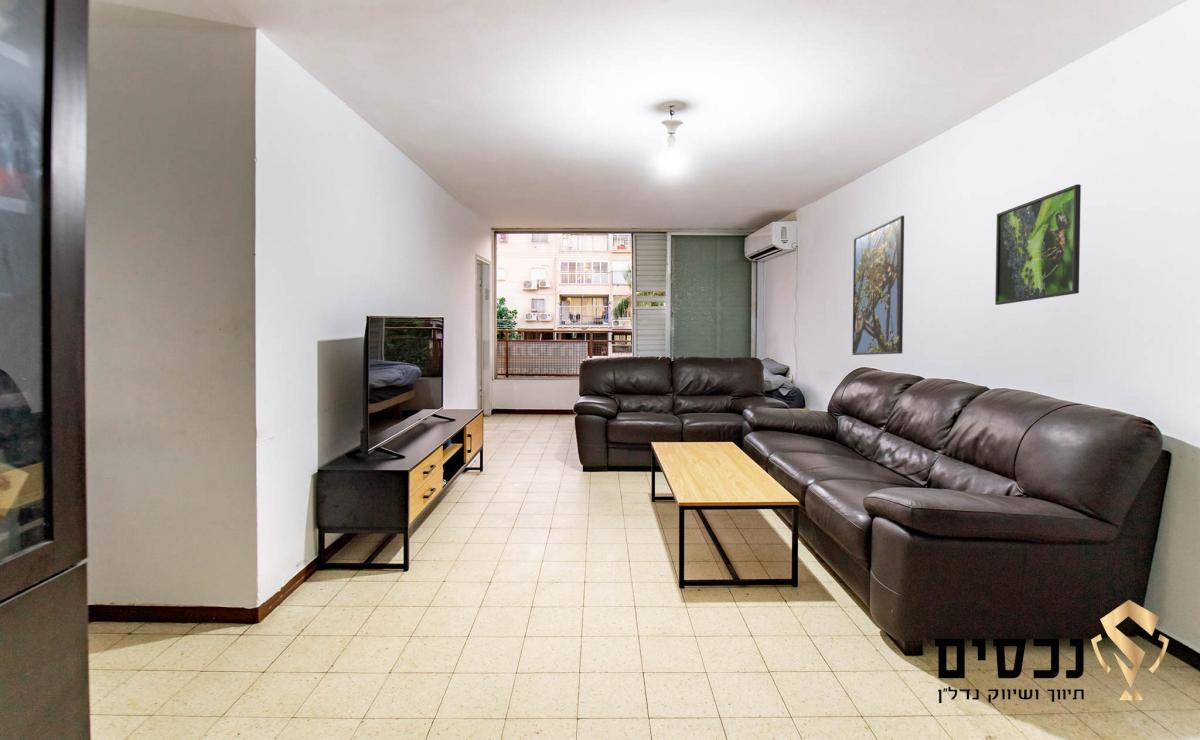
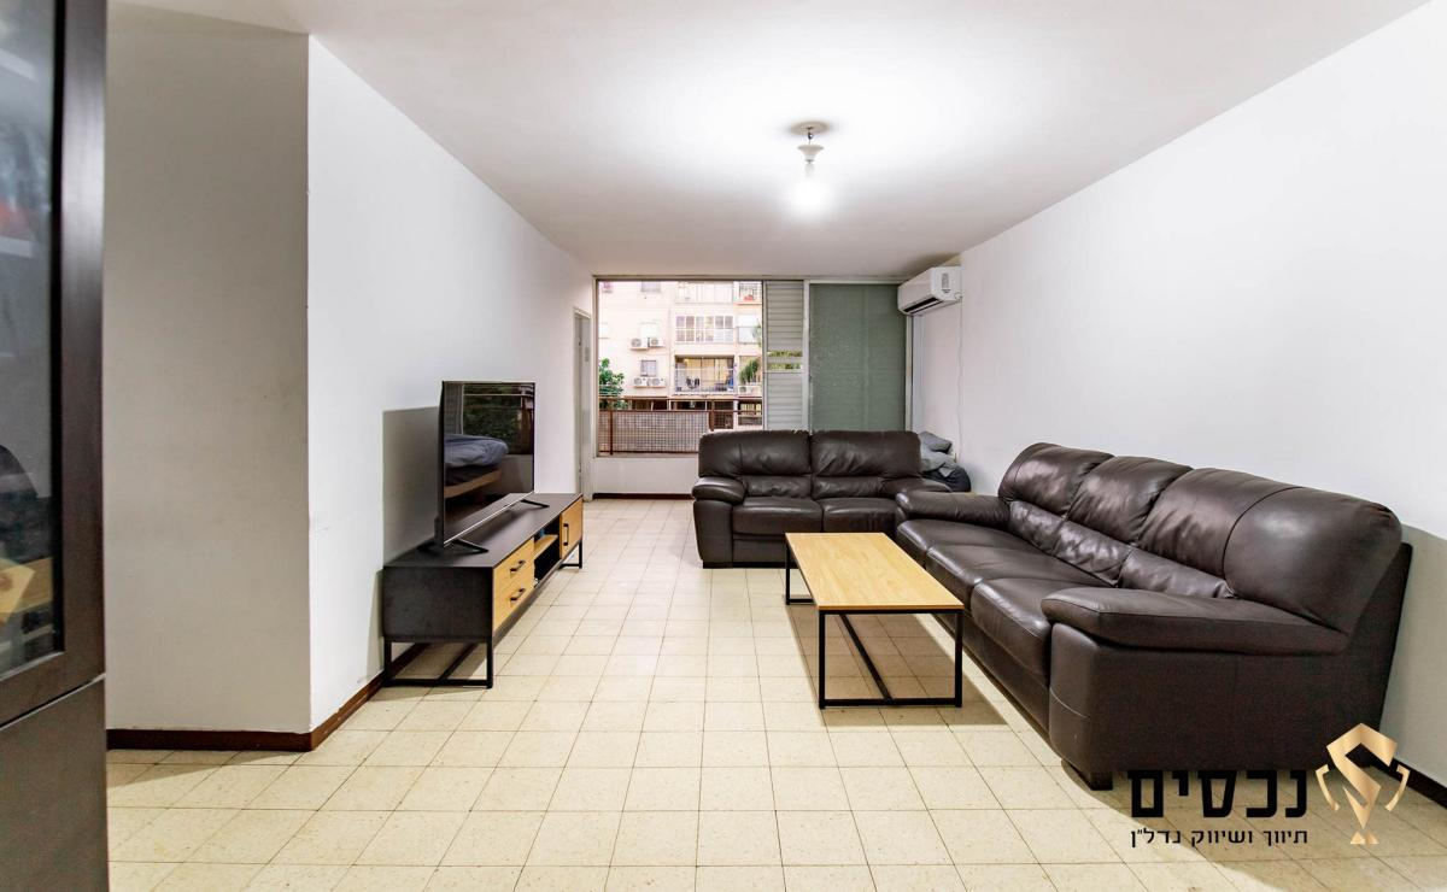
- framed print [851,215,905,356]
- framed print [994,183,1082,306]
